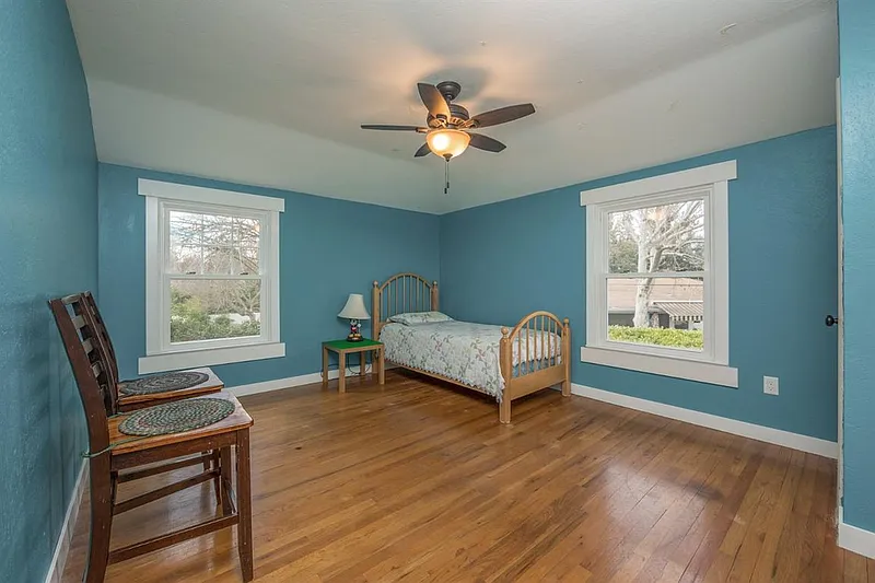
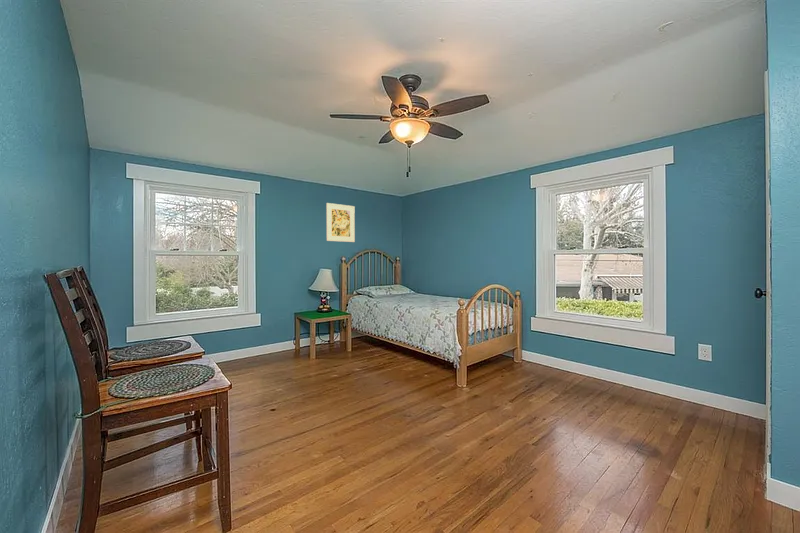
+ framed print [325,202,356,243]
